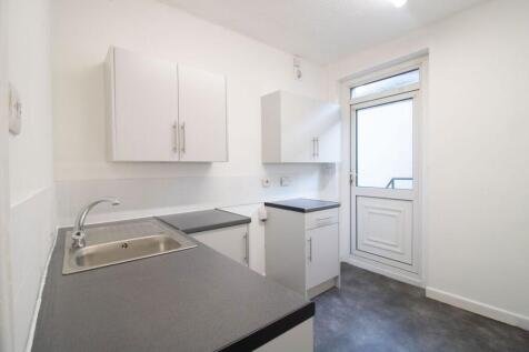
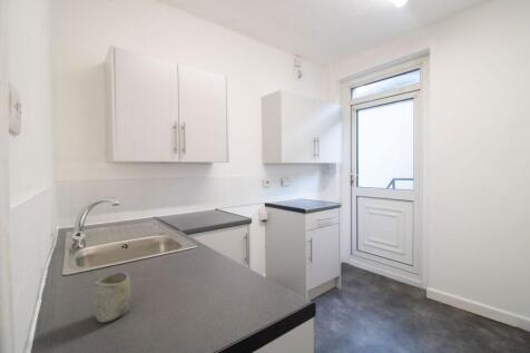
+ cup [92,271,131,324]
